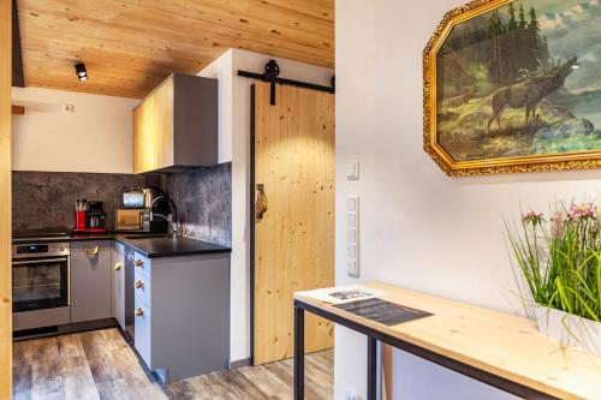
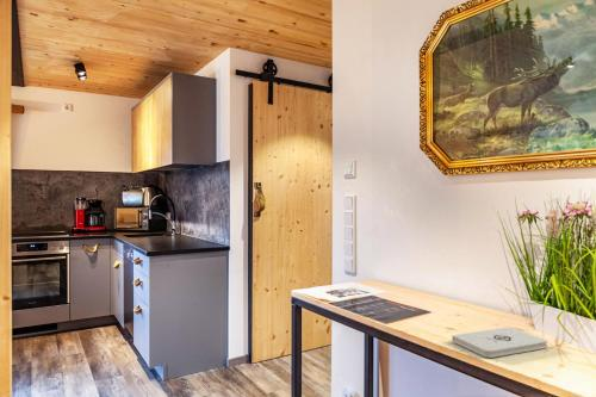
+ notepad [451,325,548,359]
